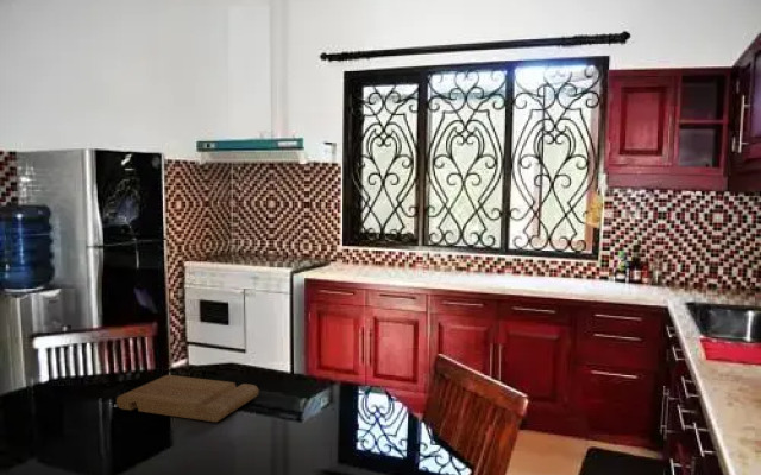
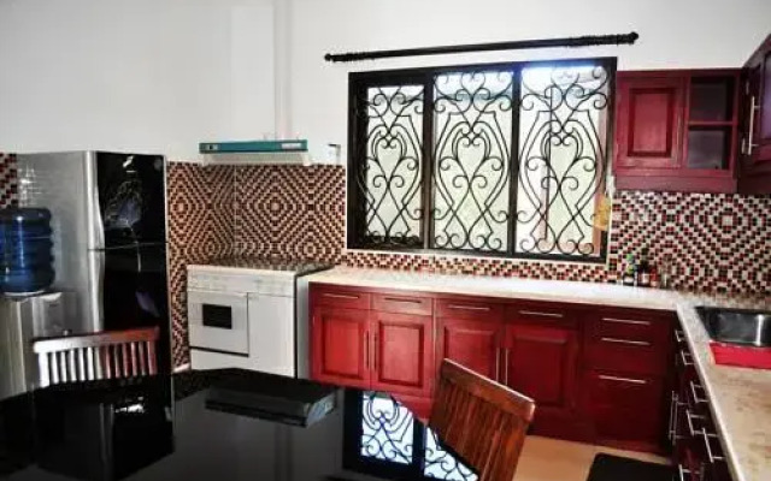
- cutting board [115,374,259,423]
